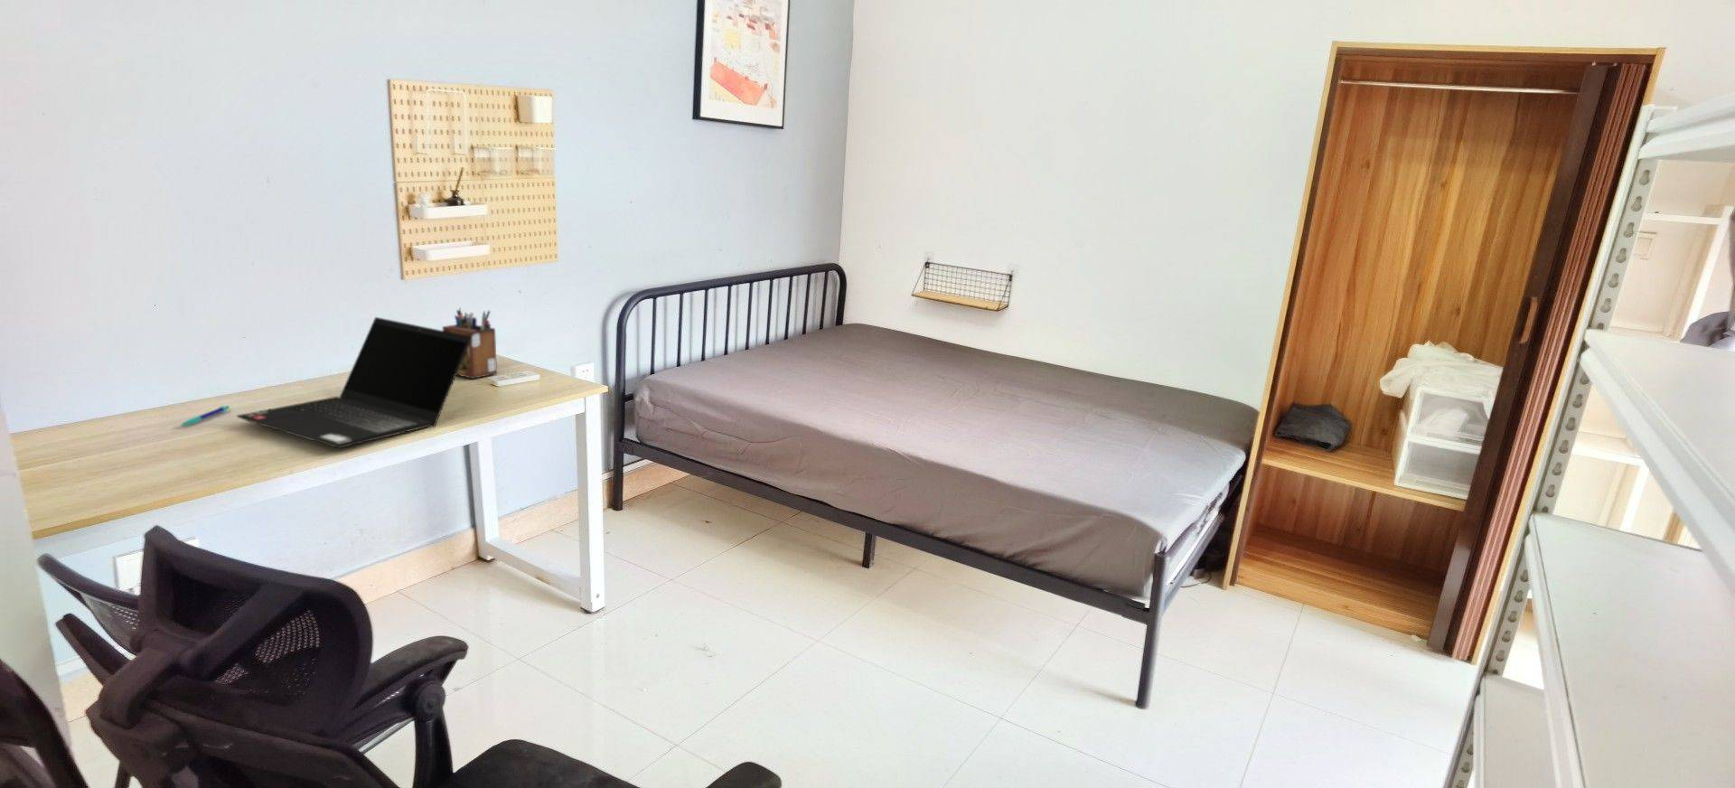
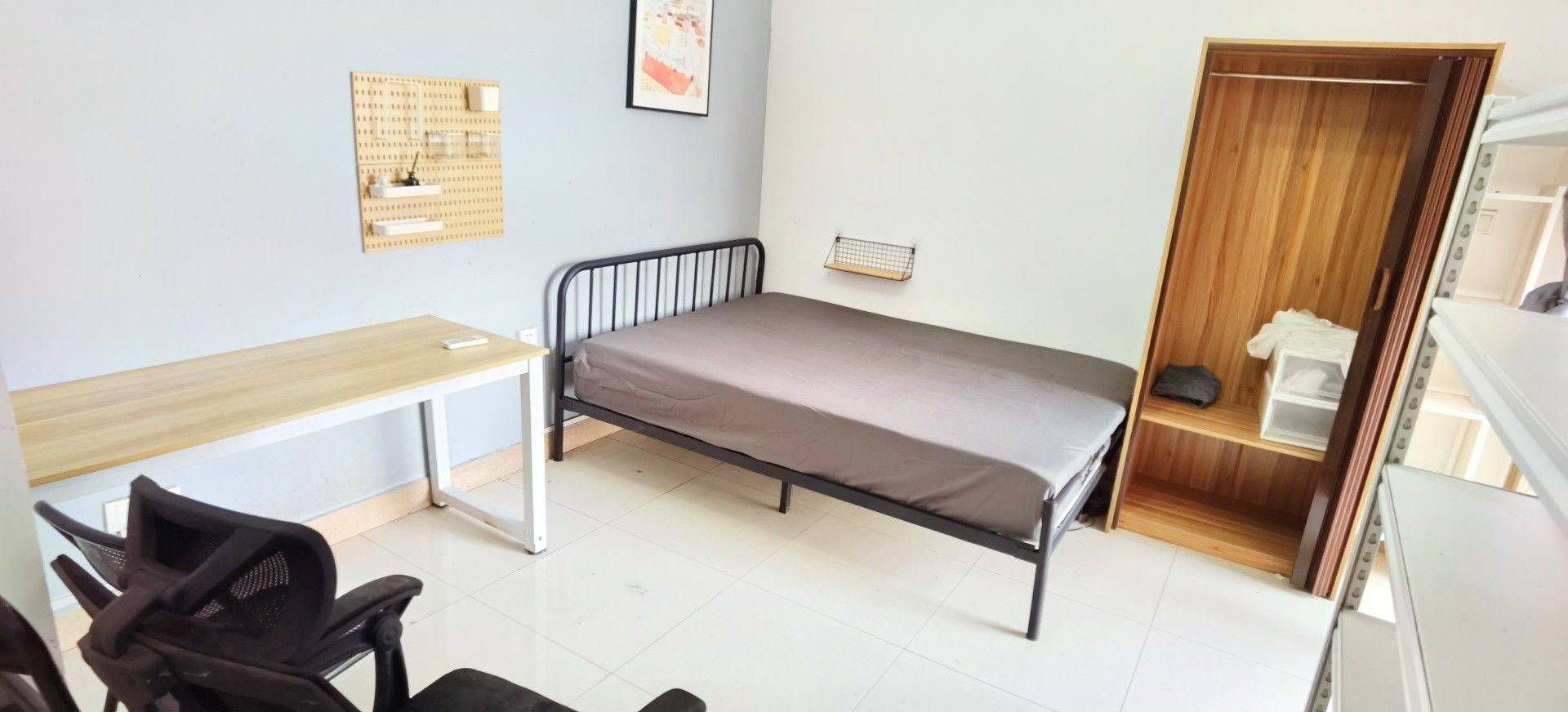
- pen [179,405,230,427]
- laptop computer [236,317,471,449]
- desk organizer [441,308,498,380]
